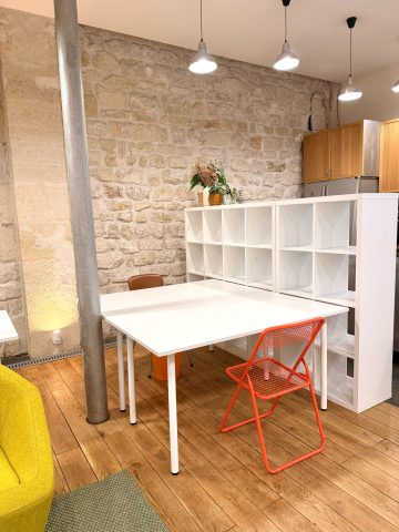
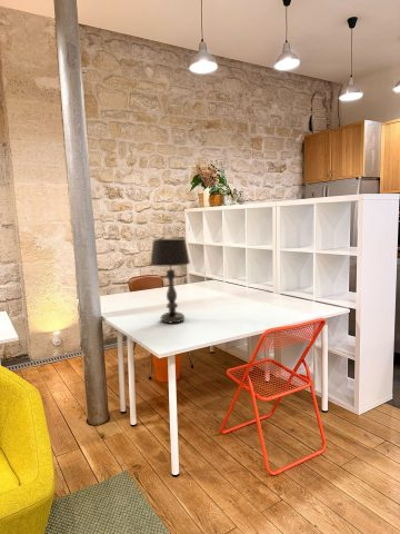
+ table lamp [149,238,191,324]
